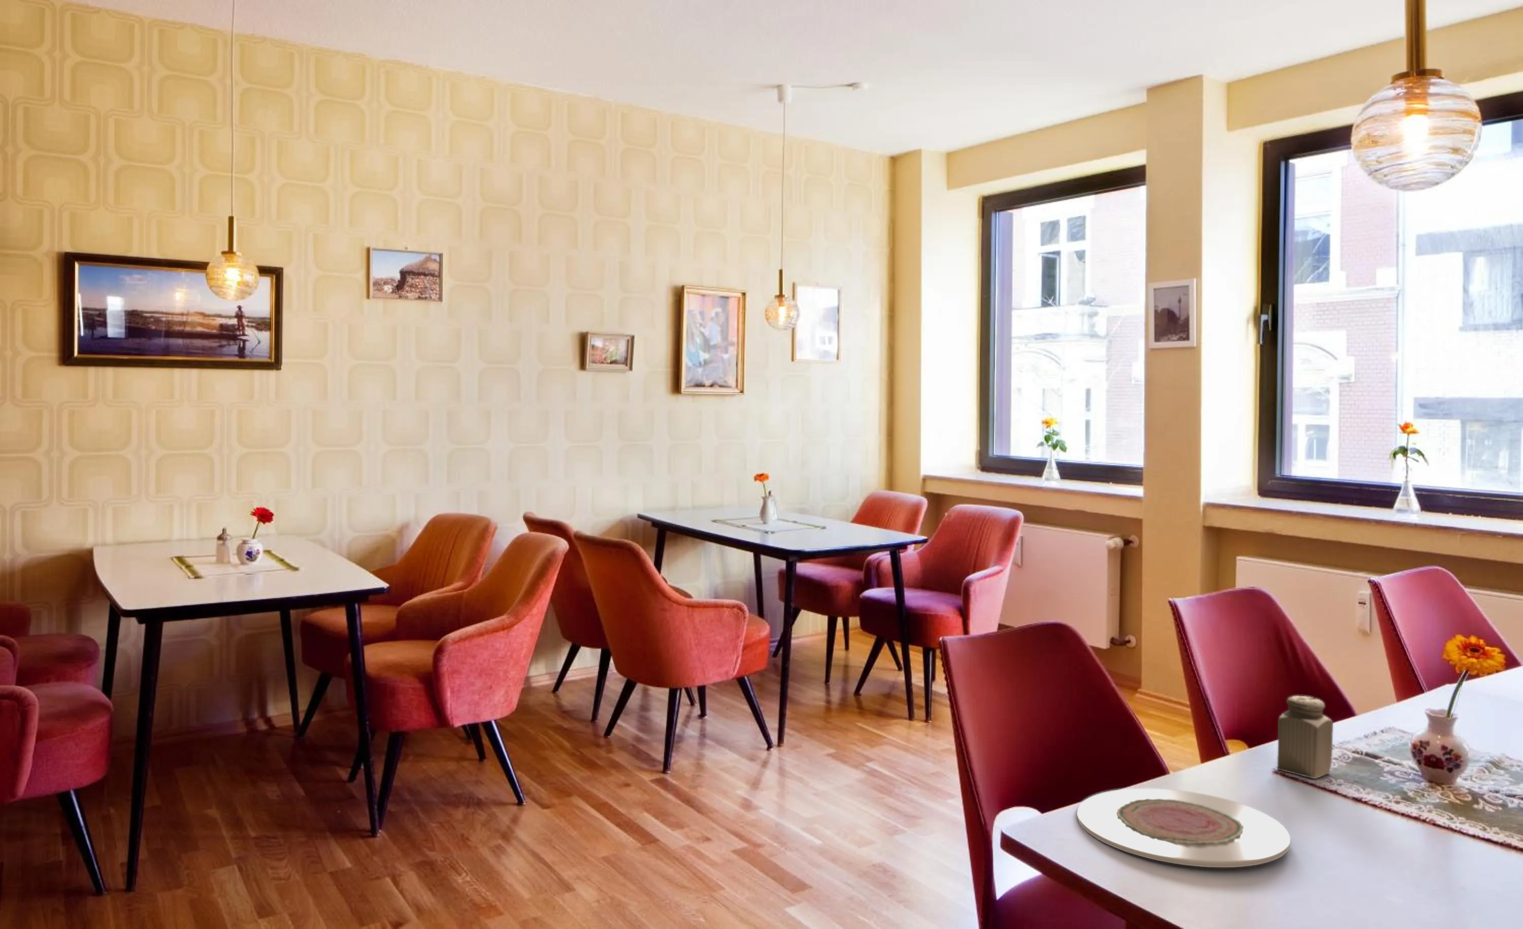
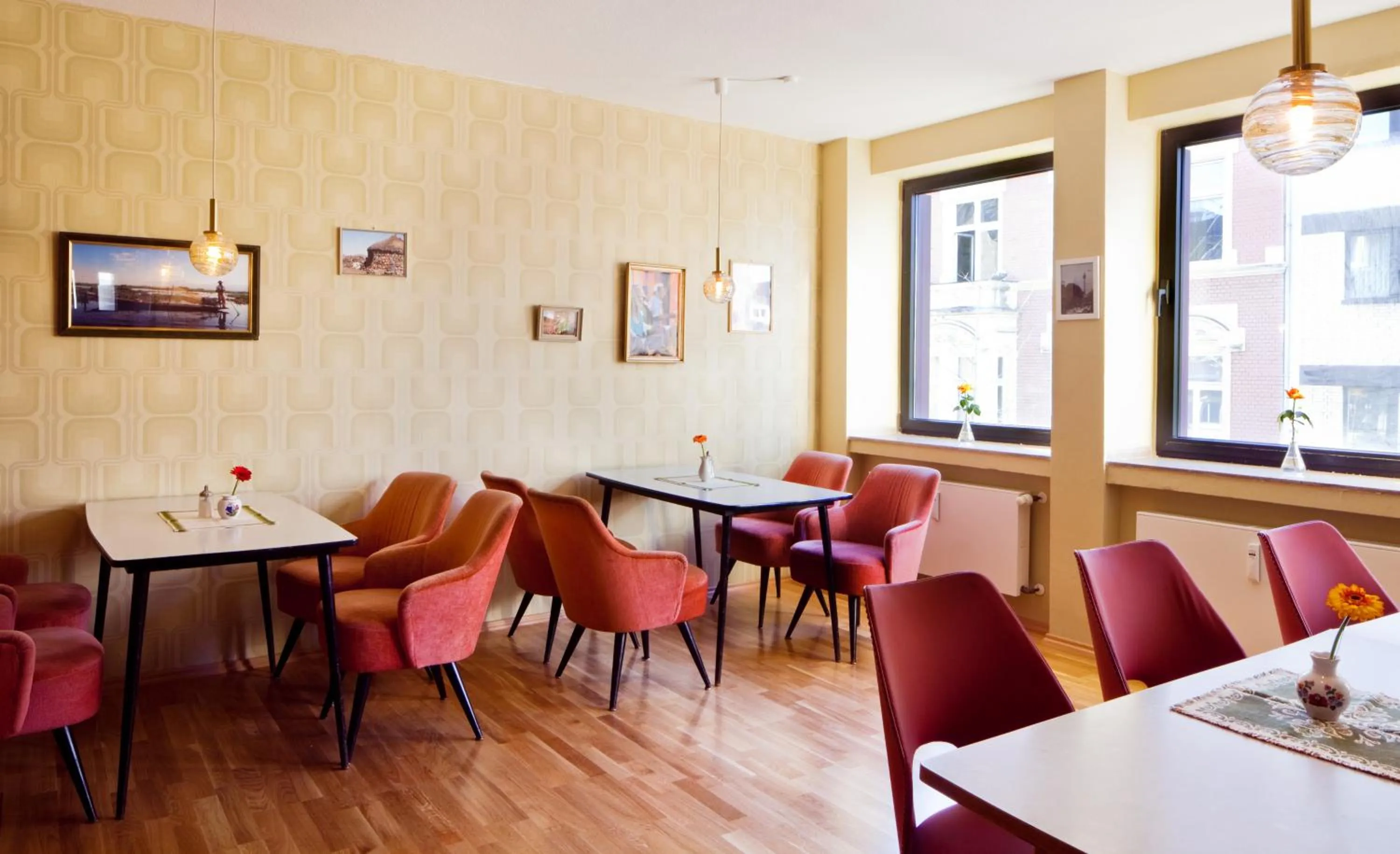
- salt shaker [1277,695,1334,779]
- plate [1076,788,1291,868]
